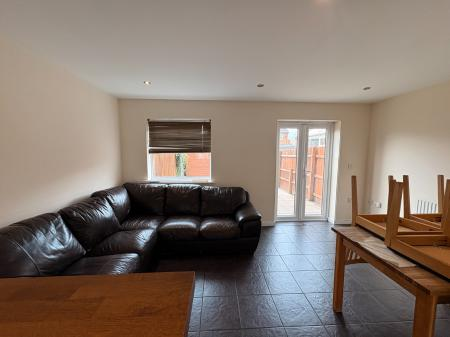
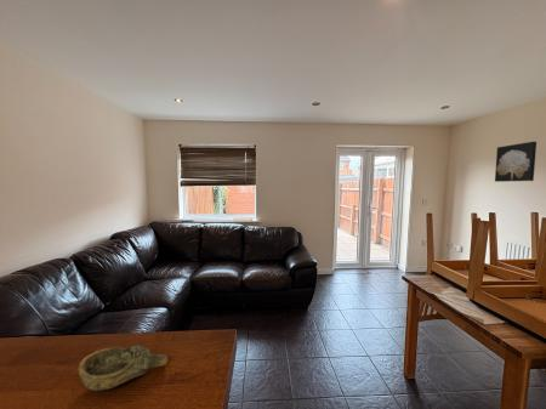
+ decorative bowl [76,343,169,392]
+ wall art [494,141,538,183]
